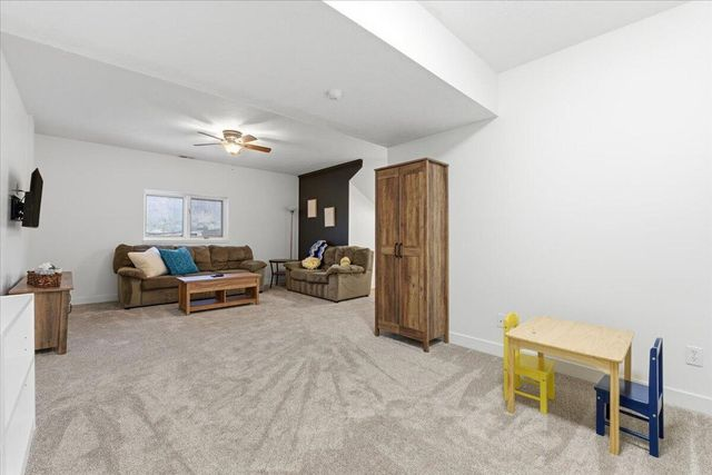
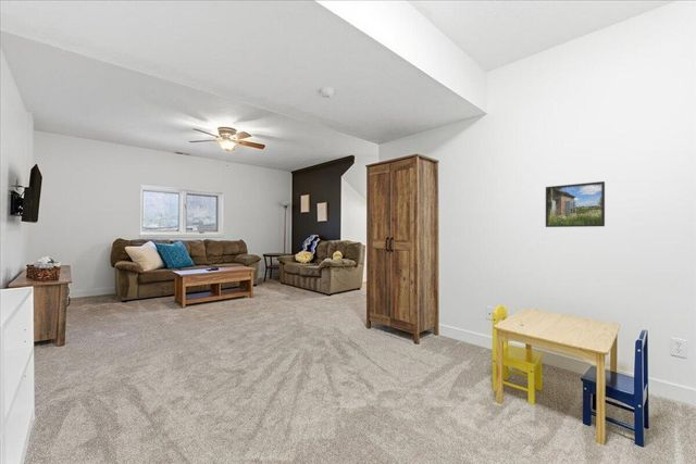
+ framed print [545,180,606,228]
